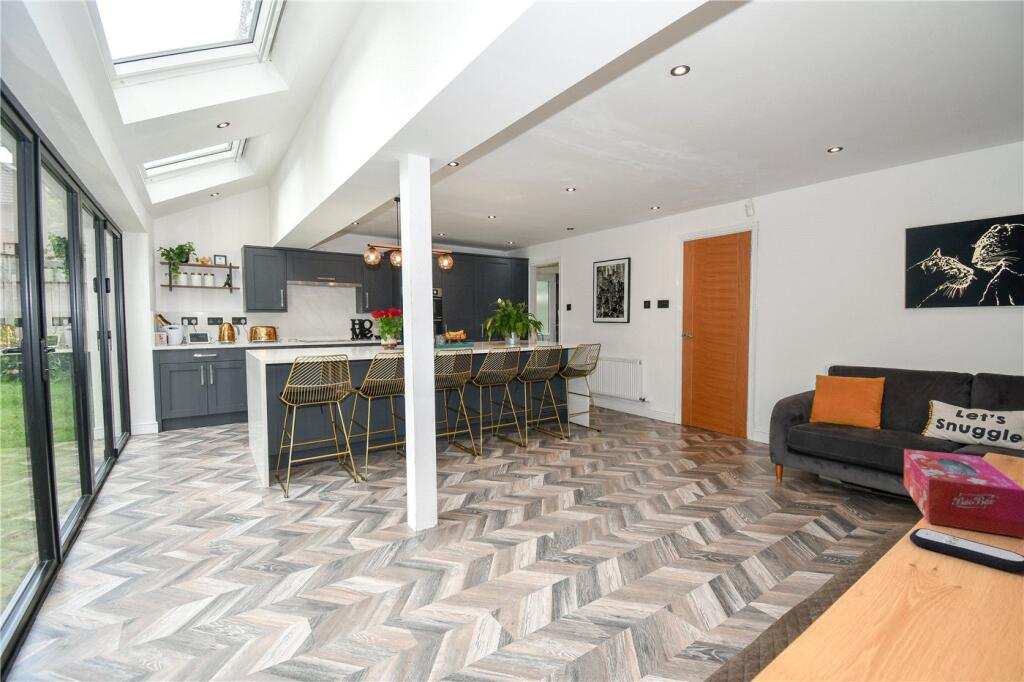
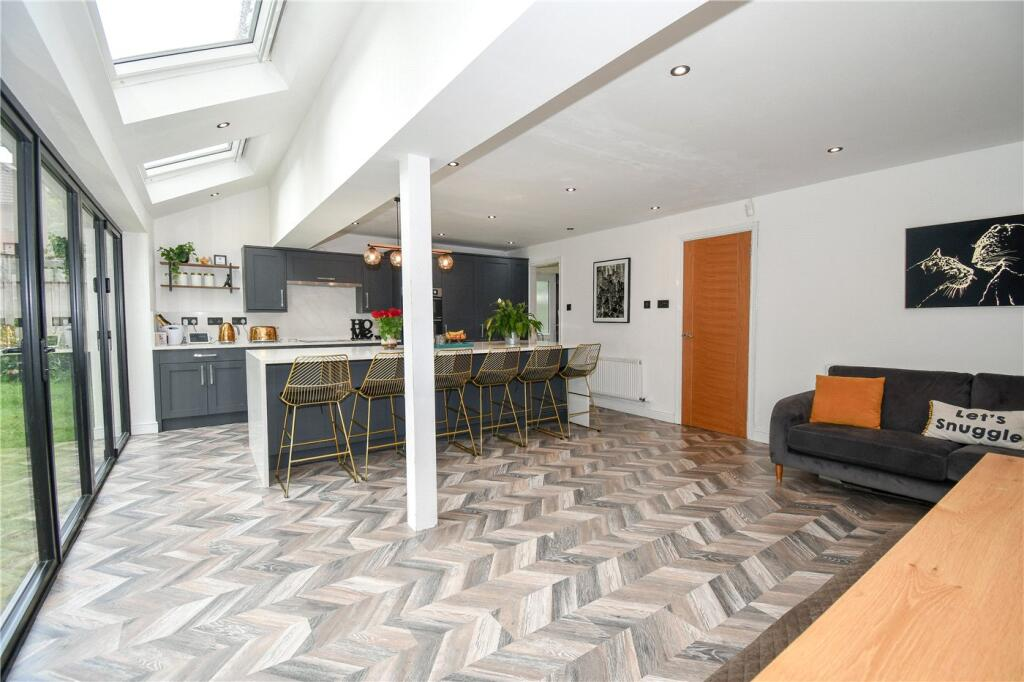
- tissue box [903,448,1024,539]
- remote control [909,527,1024,573]
